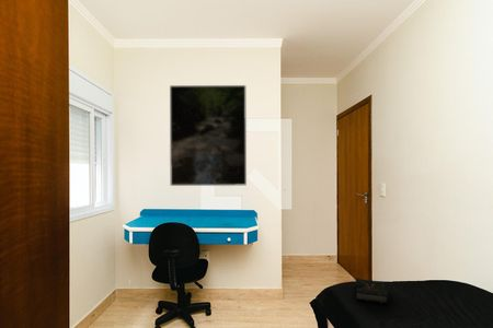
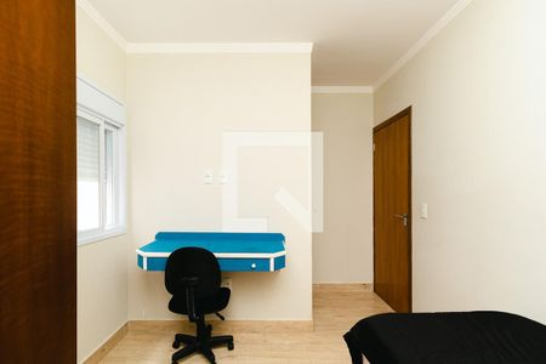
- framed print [169,84,248,187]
- book [354,278,390,305]
